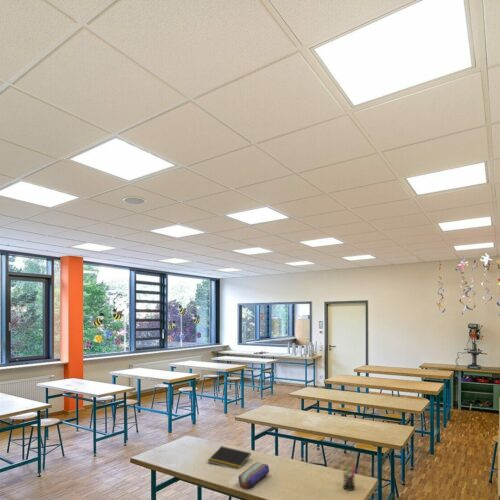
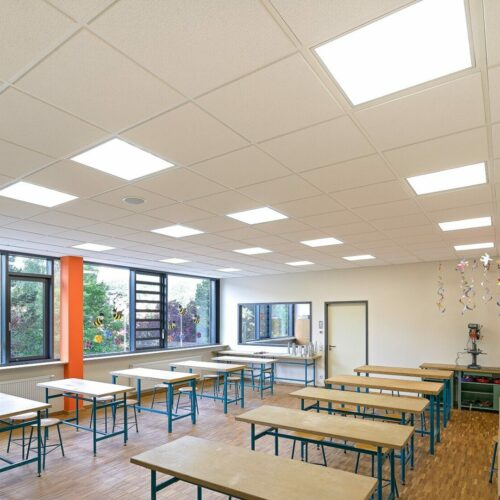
- pen holder [340,463,358,492]
- pencil case [237,461,270,490]
- notepad [207,445,252,470]
